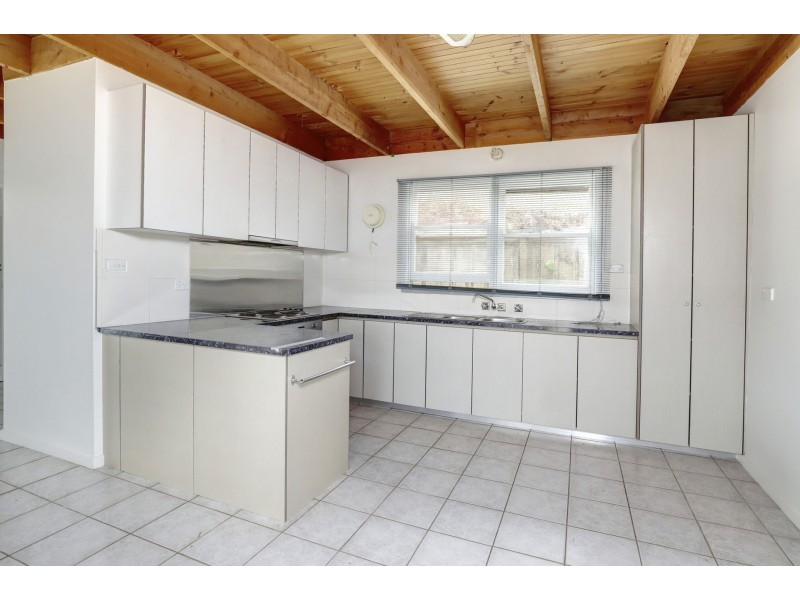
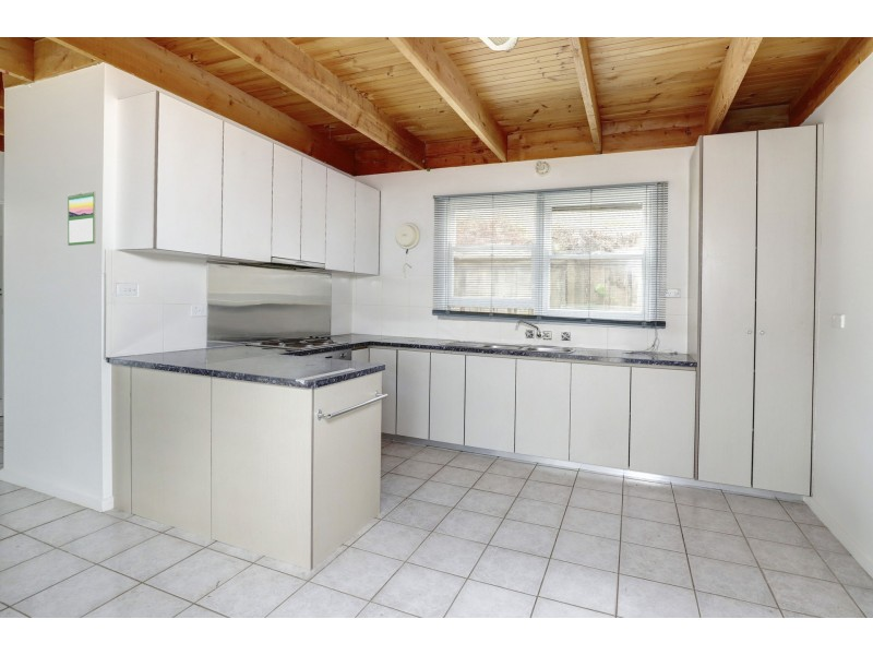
+ calendar [67,190,97,247]
